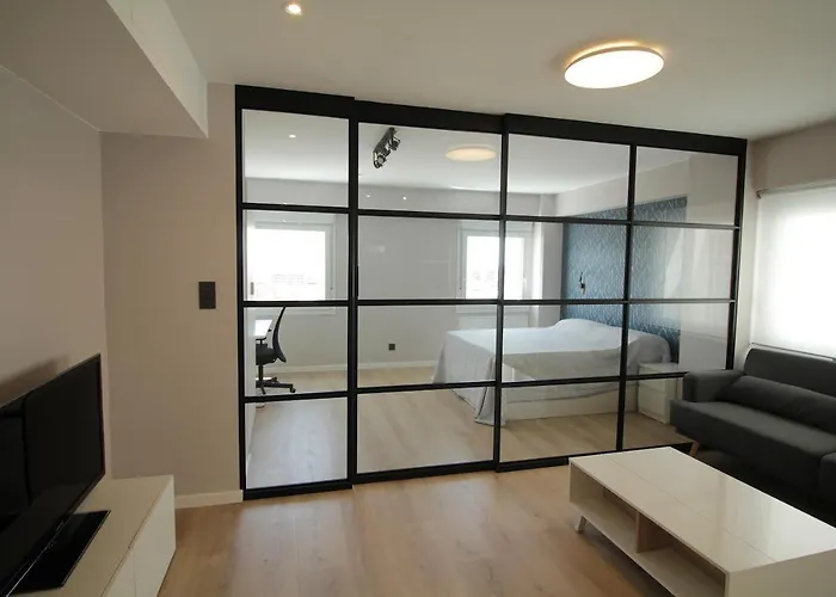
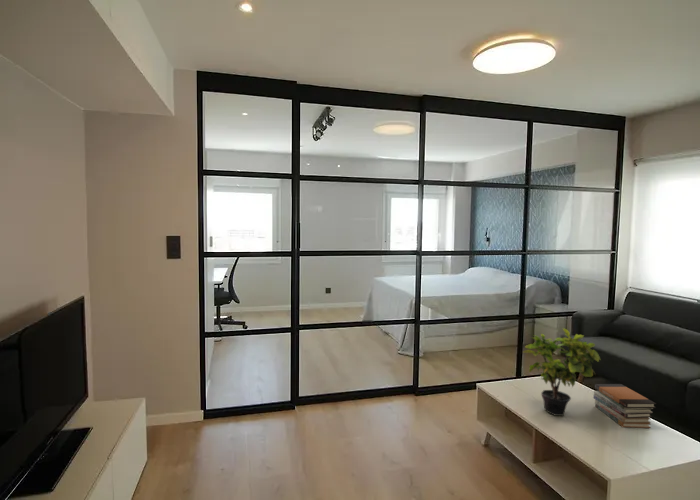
+ potted plant [522,327,602,417]
+ book stack [592,383,657,429]
